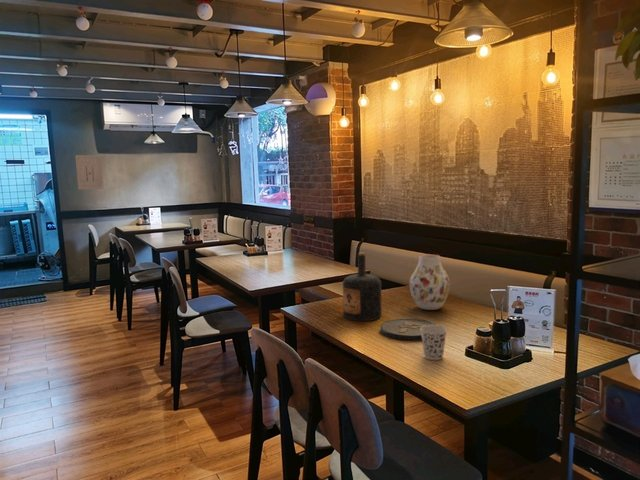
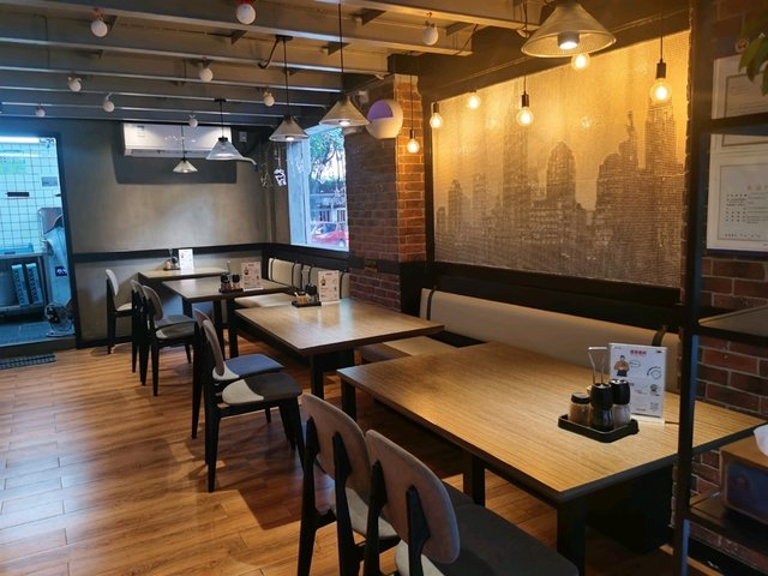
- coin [380,317,438,342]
- bottle [342,251,383,322]
- vase [408,253,451,311]
- wall art [75,154,105,191]
- cup [421,325,448,361]
